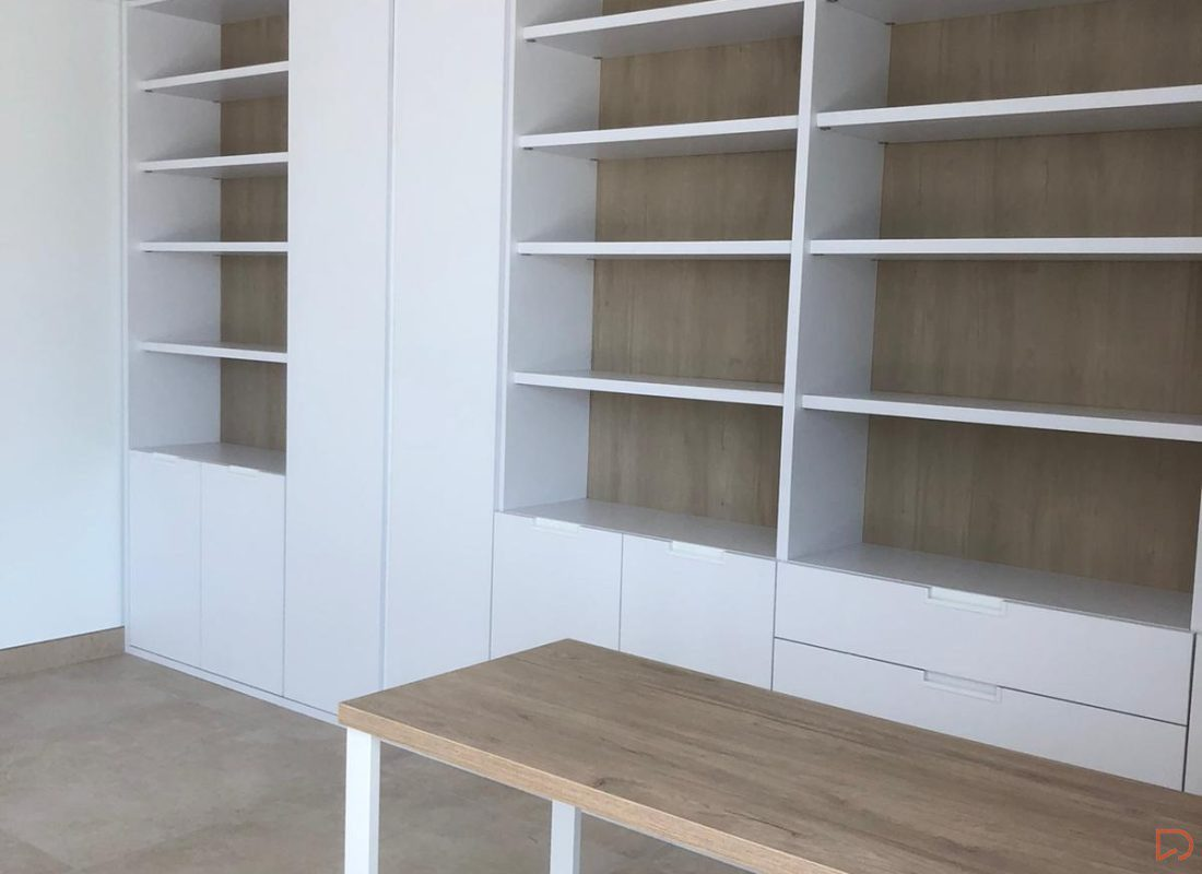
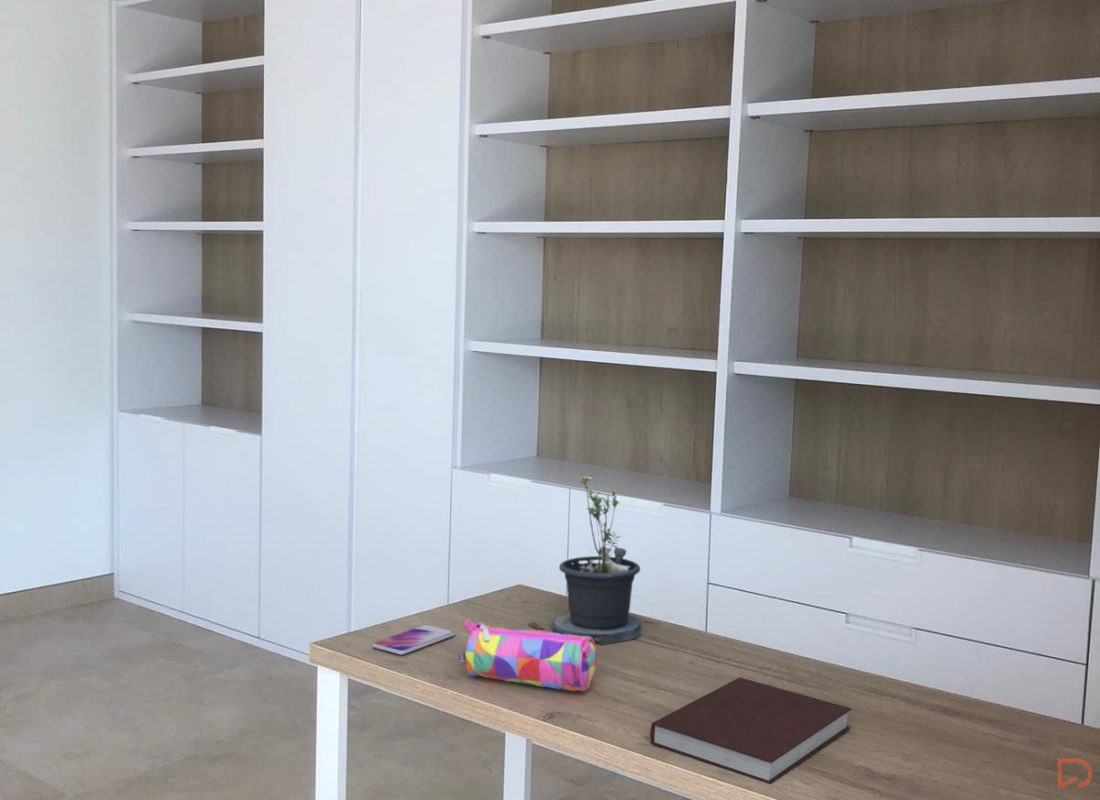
+ notebook [649,676,853,785]
+ smartphone [372,624,456,656]
+ pencil case [457,618,598,692]
+ potted plant [527,473,643,646]
